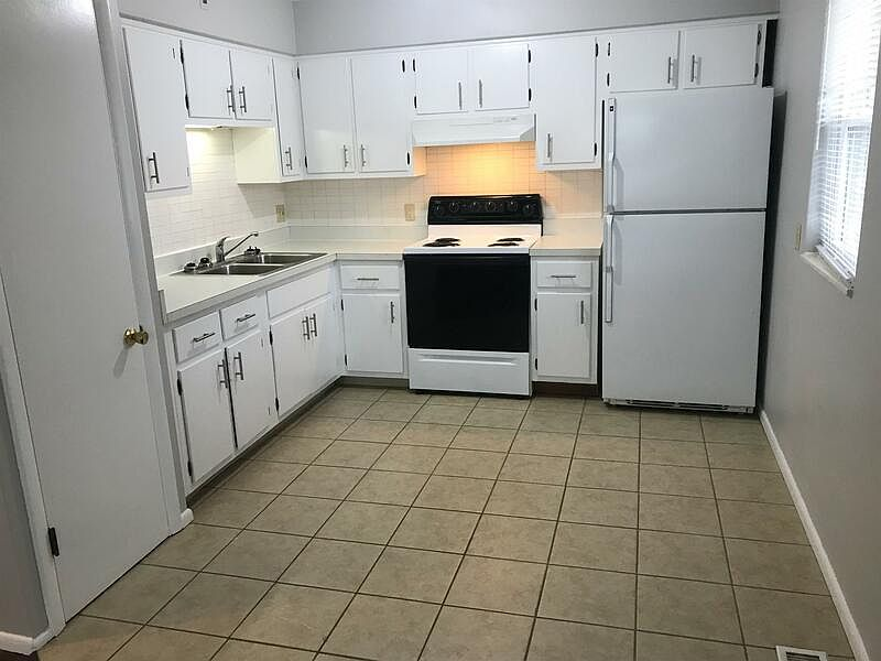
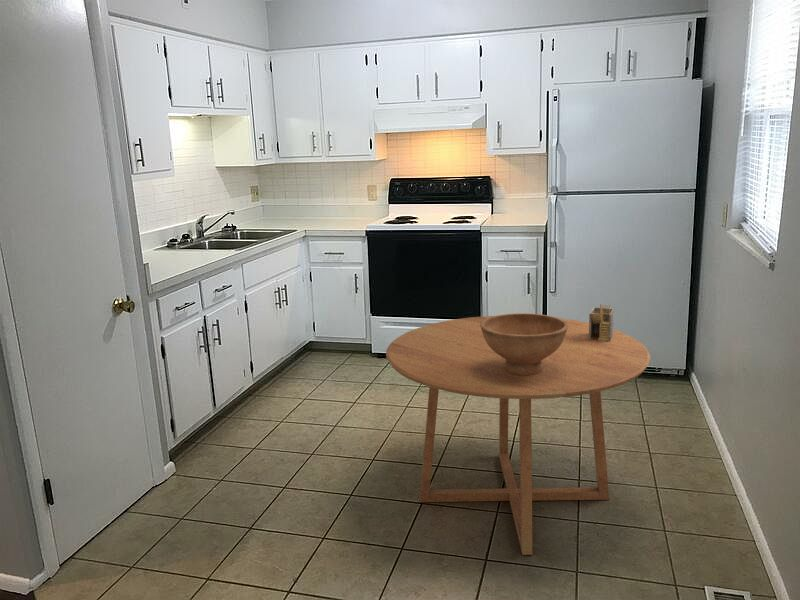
+ napkin holder [588,303,615,342]
+ bowl [480,312,568,375]
+ dining table [385,315,651,556]
